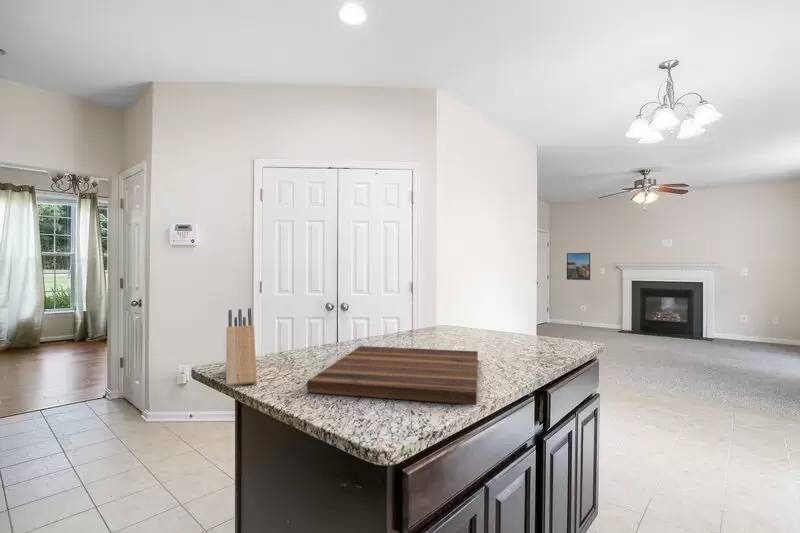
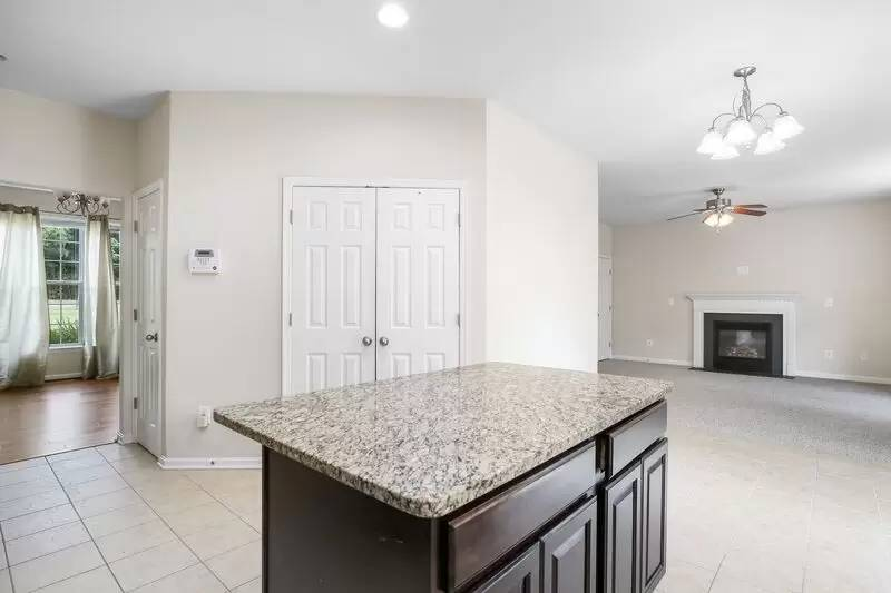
- knife block [225,307,258,387]
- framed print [566,252,591,281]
- cutting board [306,345,479,405]
